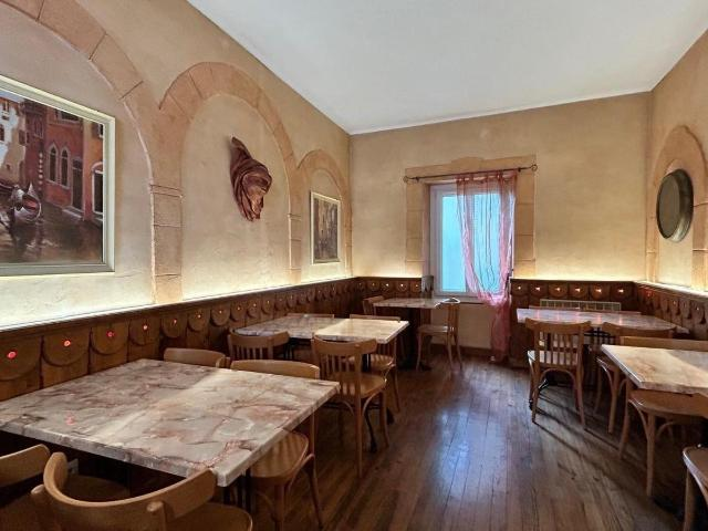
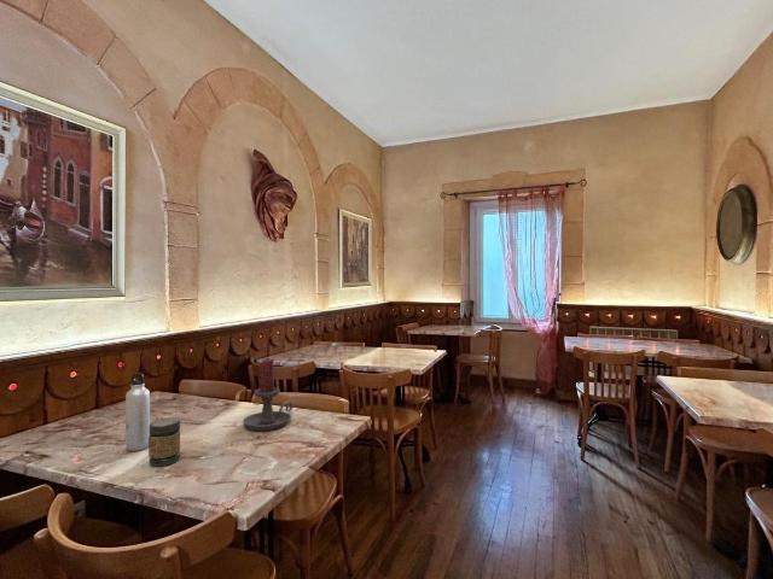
+ jar [147,417,181,467]
+ water bottle [124,372,151,452]
+ candle holder [242,358,293,432]
